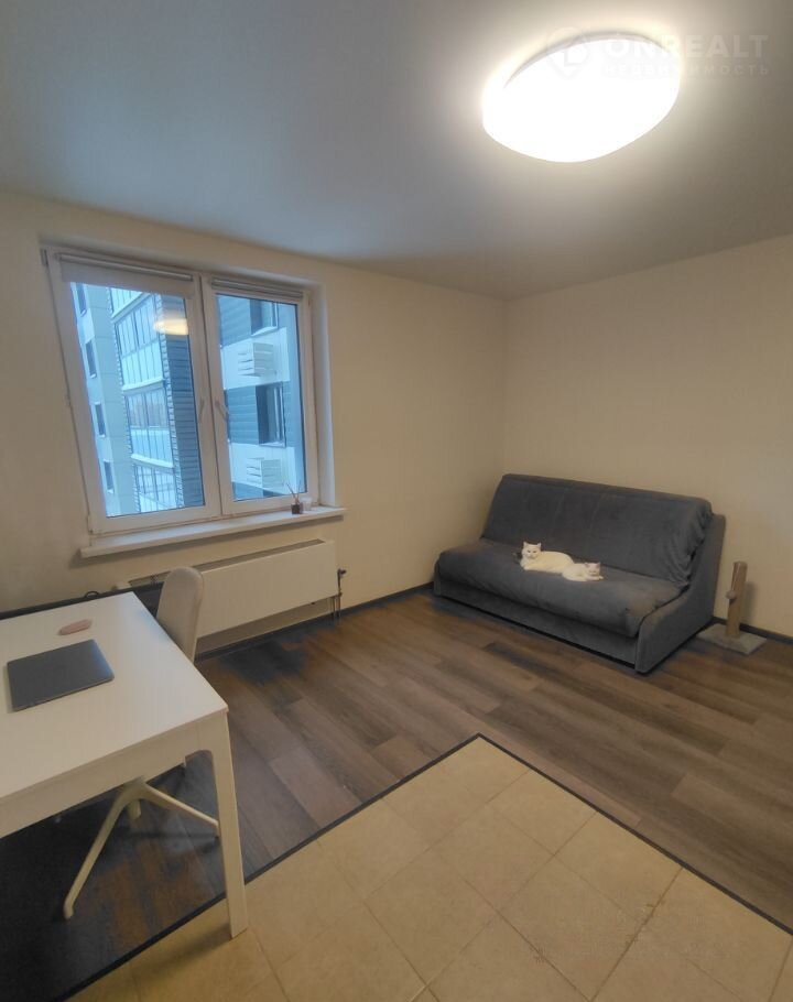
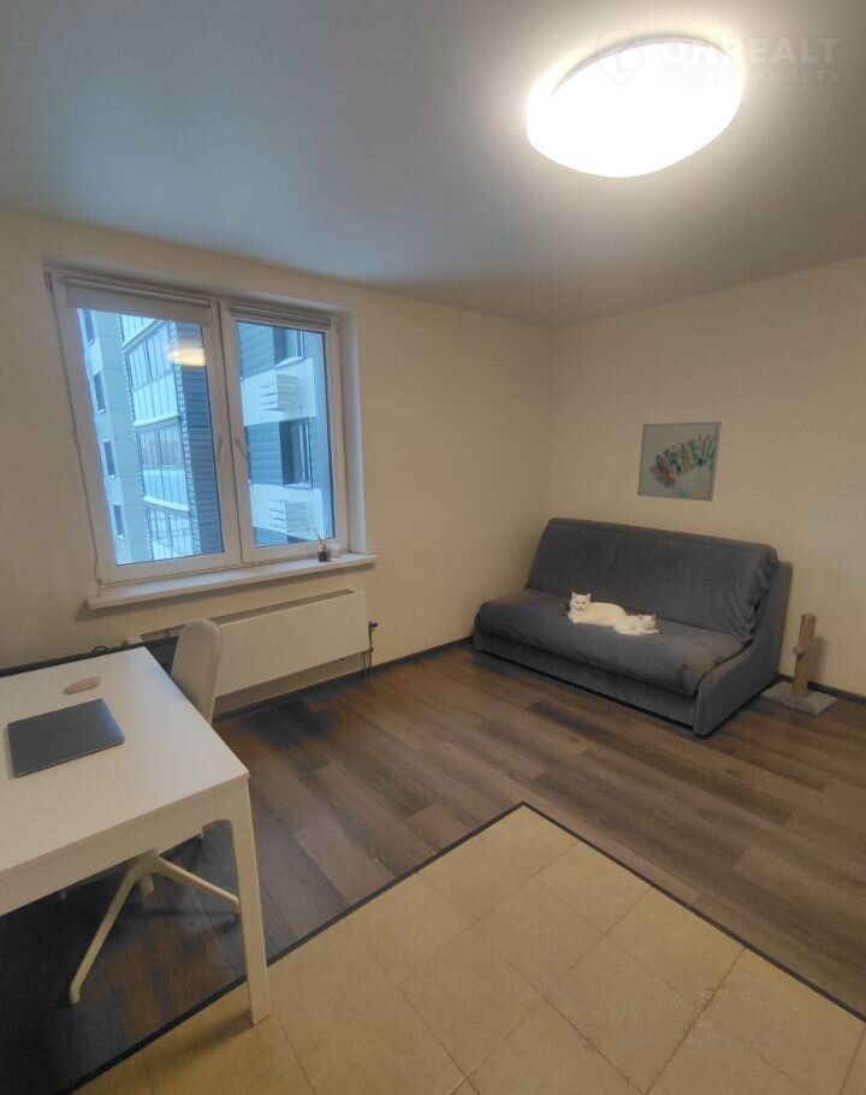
+ wall art [636,420,723,503]
